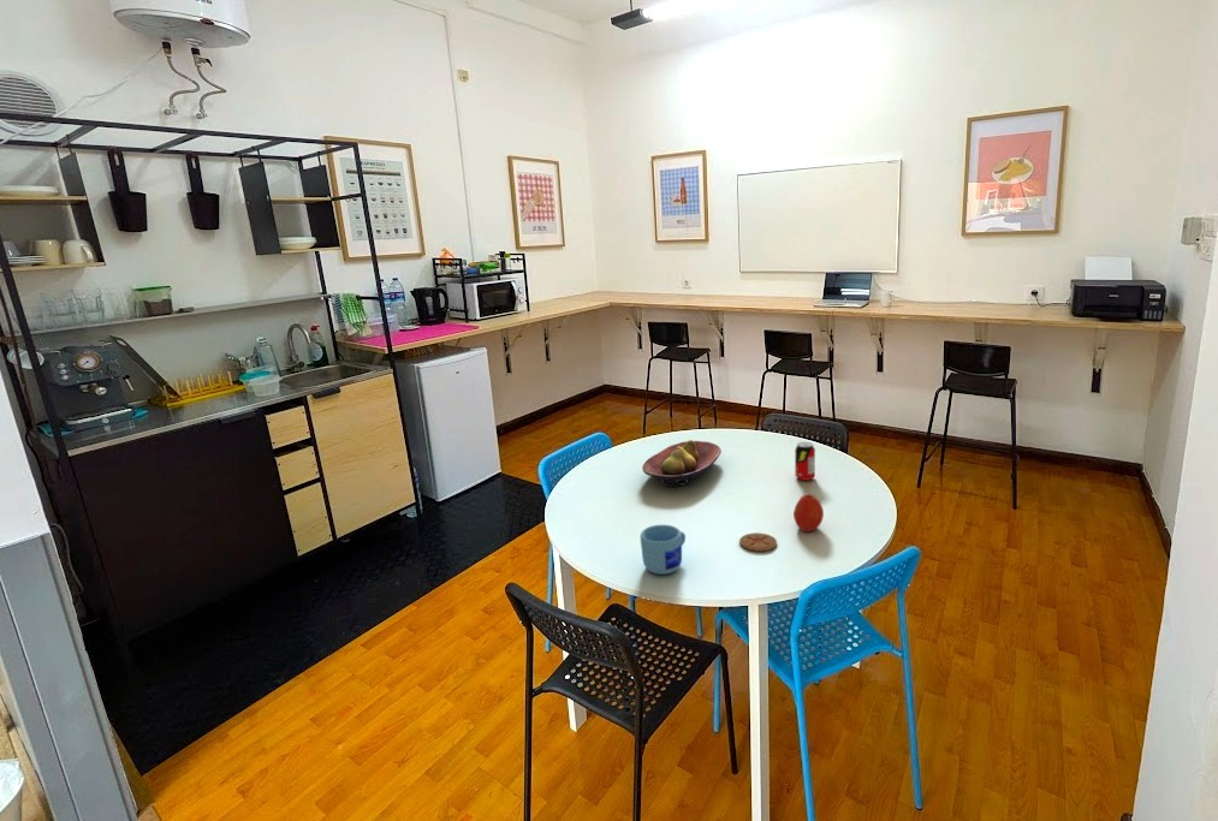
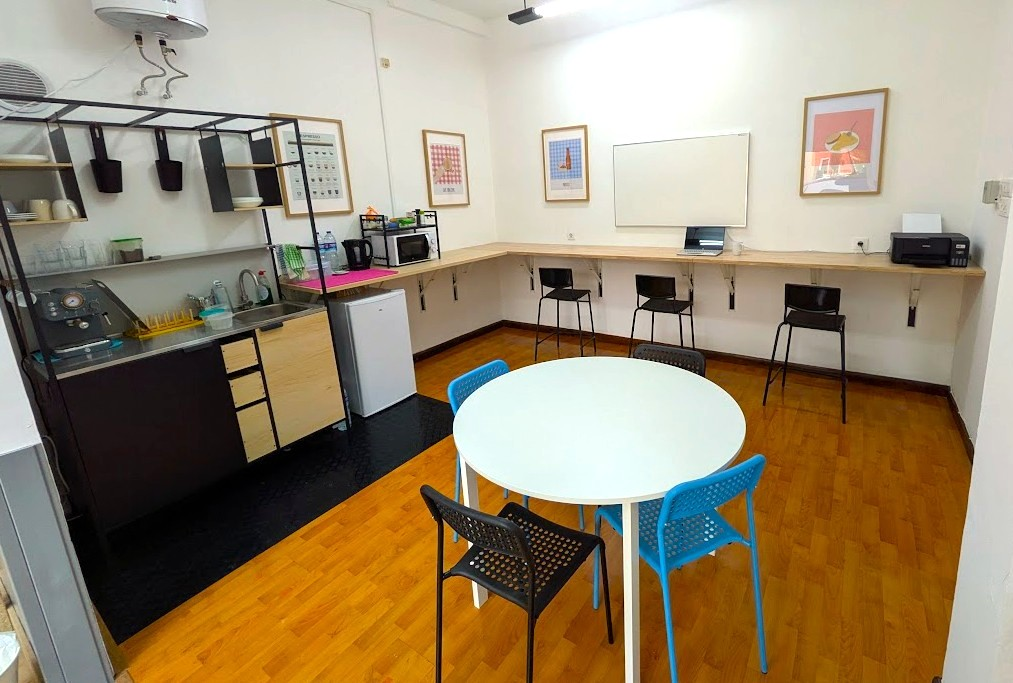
- mug [640,524,687,576]
- fruit bowl [641,439,723,488]
- coaster [738,531,778,553]
- apple [792,493,825,533]
- beverage can [794,441,816,482]
